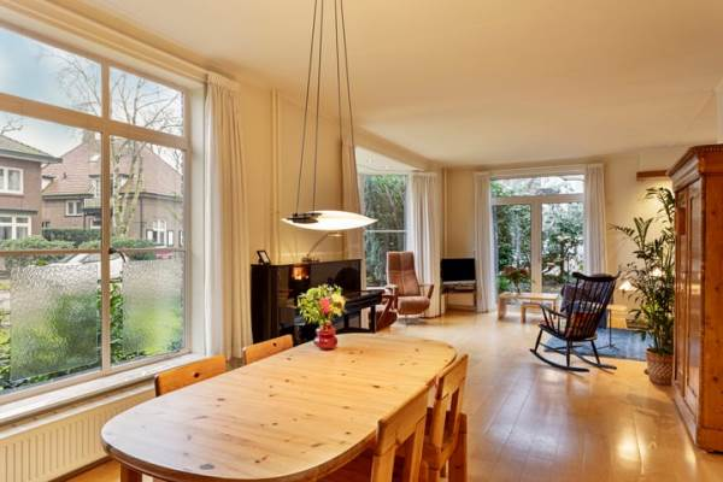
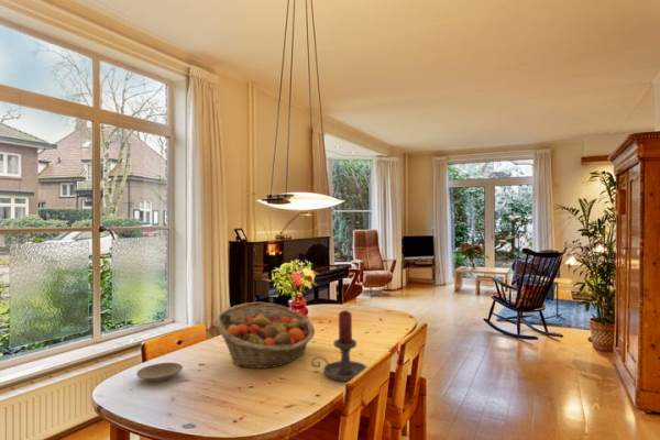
+ fruit basket [213,301,316,370]
+ plate [135,362,184,383]
+ candle holder [311,309,369,382]
